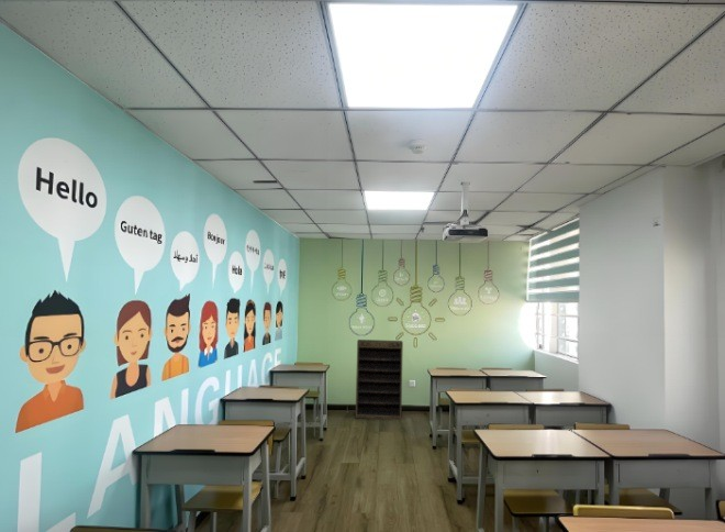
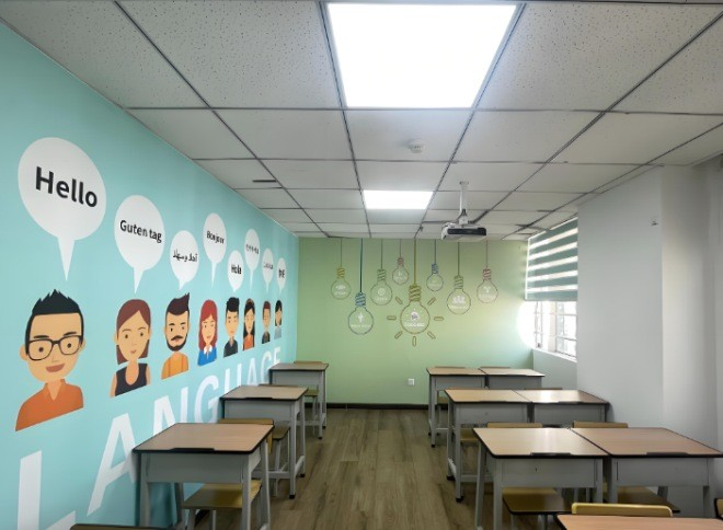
- bookshelf [354,339,404,421]
